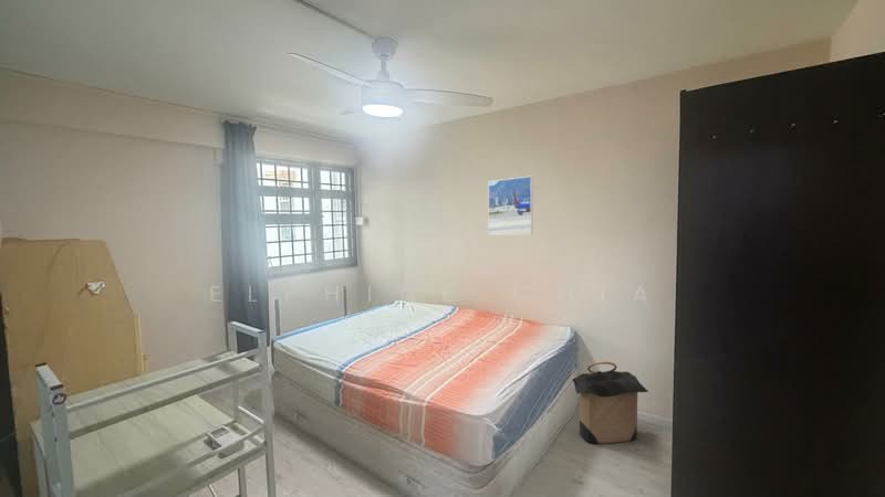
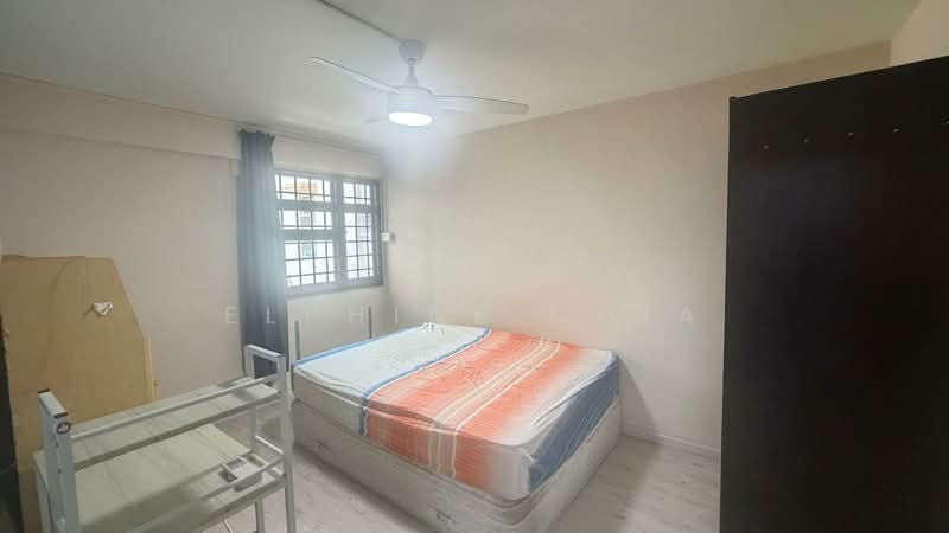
- laundry hamper [571,361,649,445]
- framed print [487,176,534,235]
